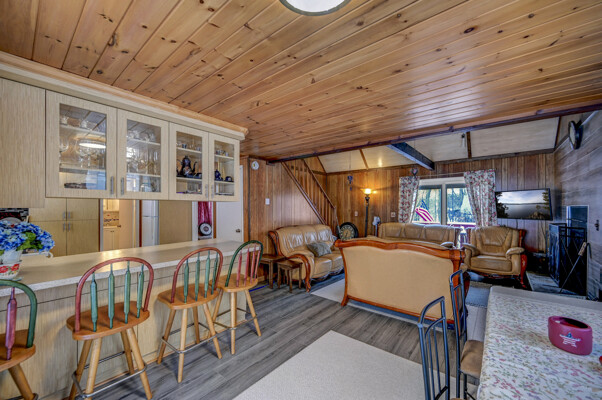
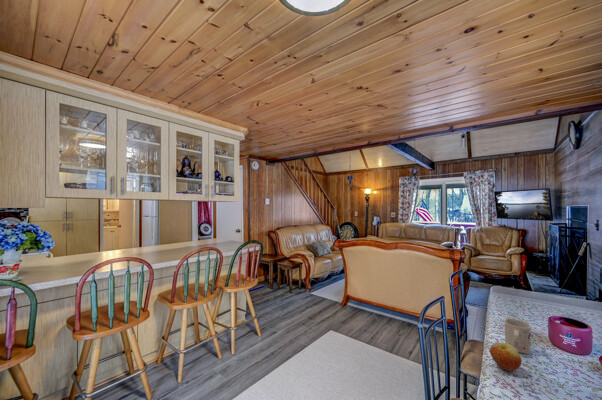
+ apple [489,342,522,372]
+ mug [503,317,532,355]
